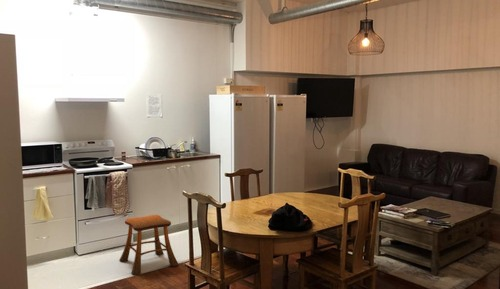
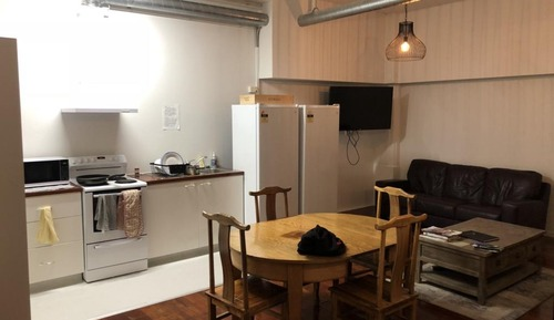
- stool [118,214,180,276]
